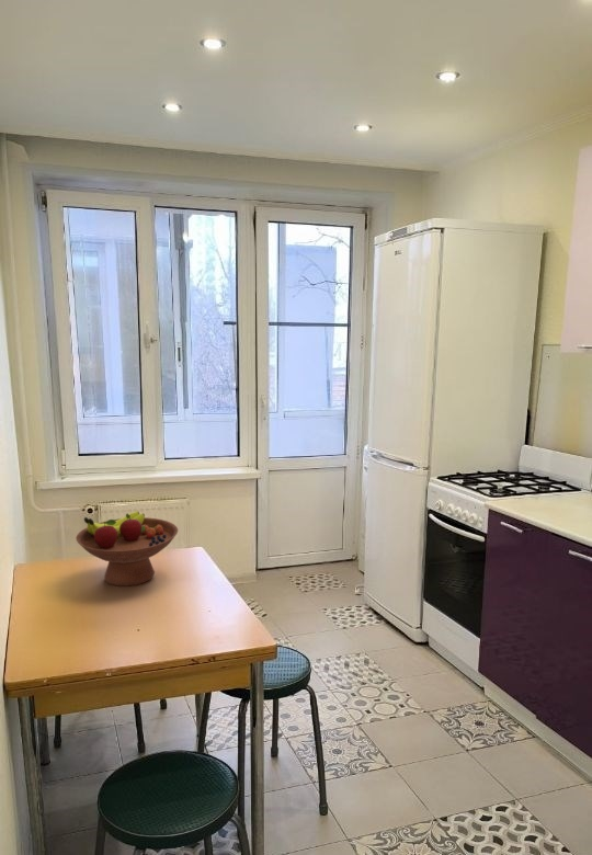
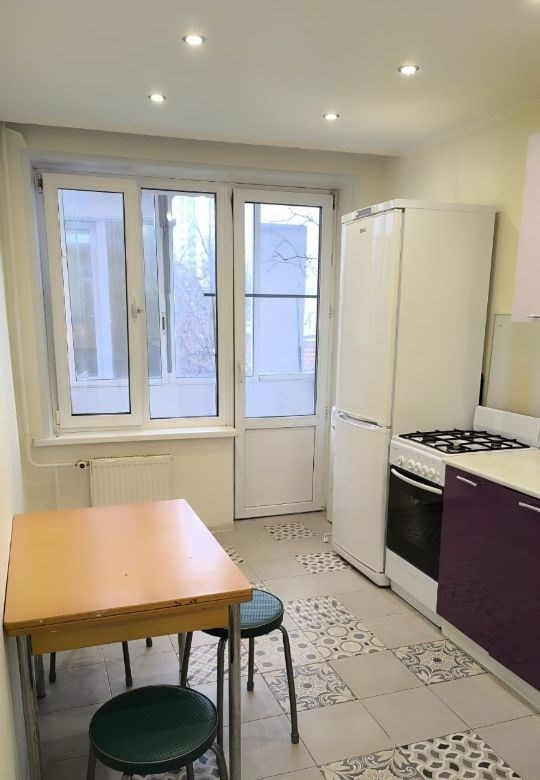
- fruit bowl [75,511,179,588]
